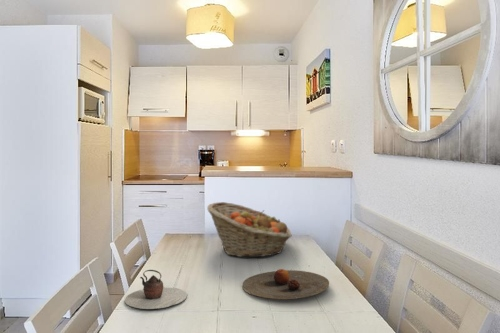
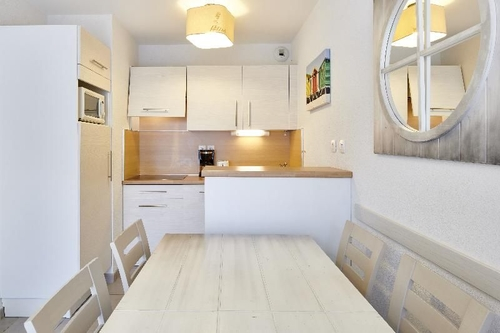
- plate [241,268,330,300]
- fruit basket [206,201,293,258]
- teapot [124,269,188,310]
